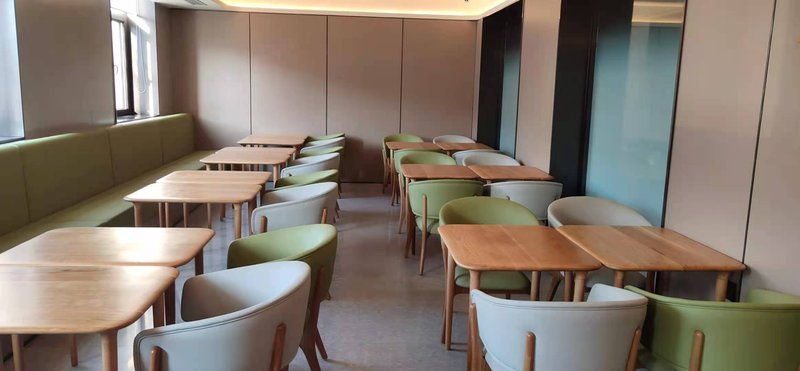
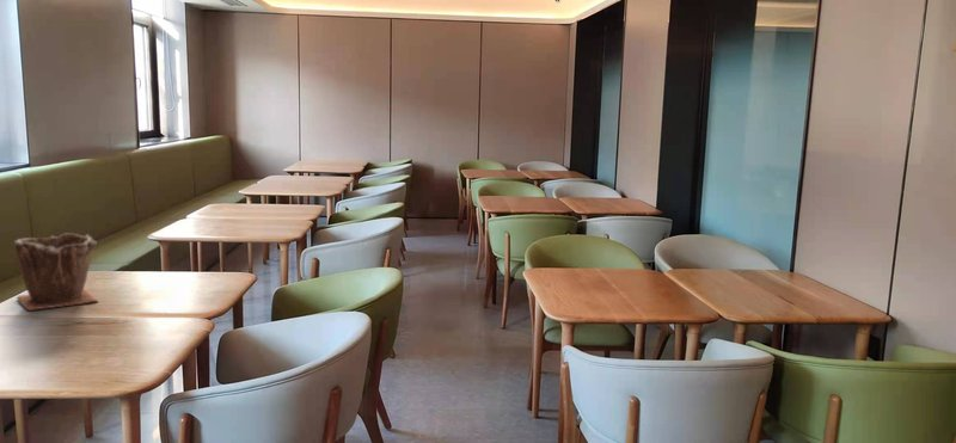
+ plant pot [13,232,99,312]
